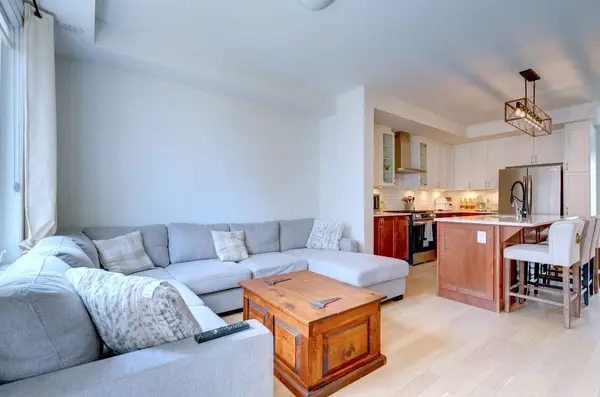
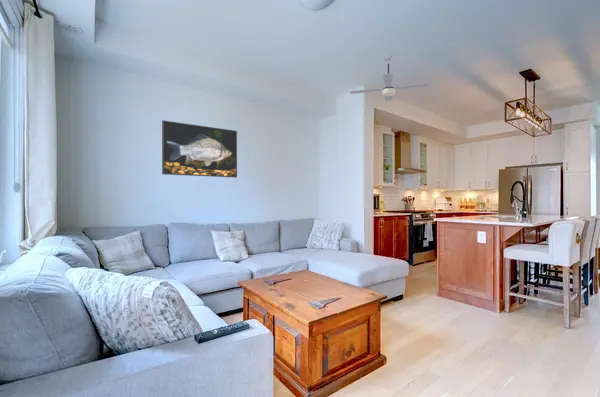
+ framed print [161,119,238,178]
+ ceiling fan [349,54,431,102]
